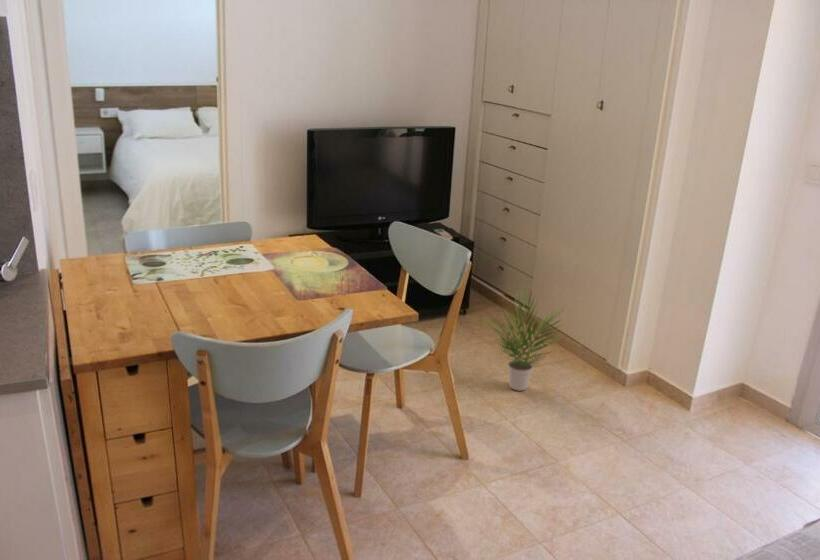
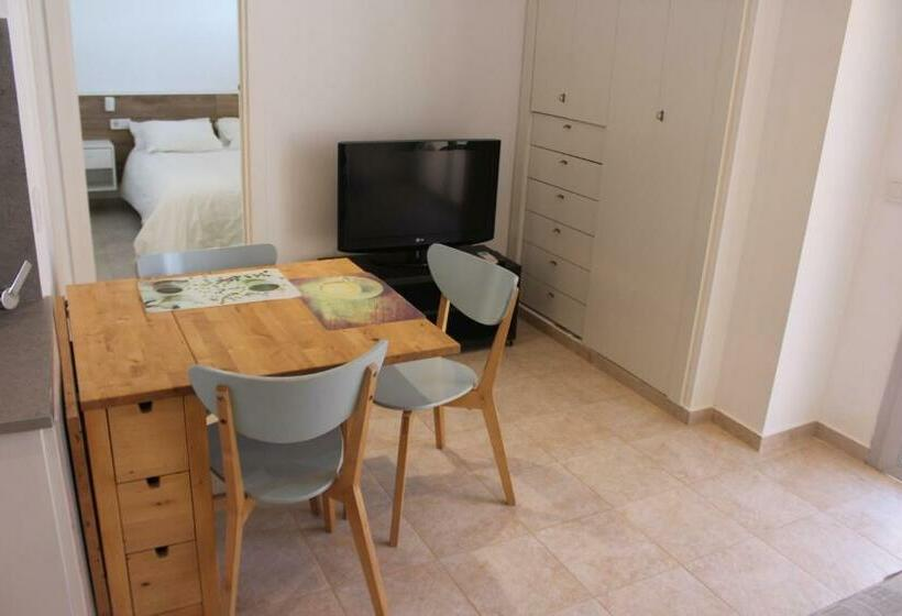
- potted plant [481,286,567,392]
